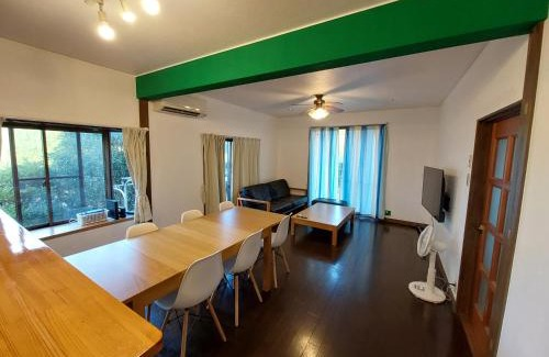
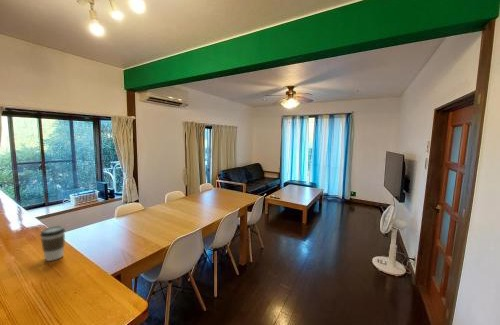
+ coffee cup [39,225,66,262]
